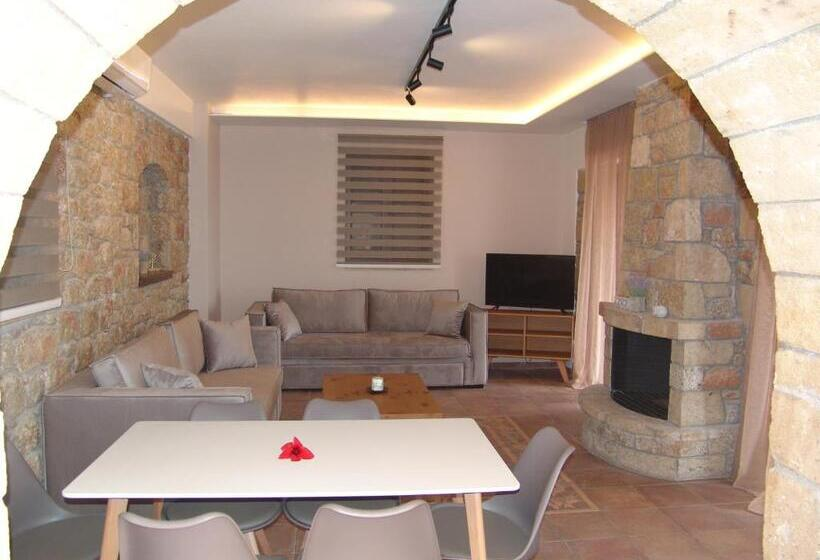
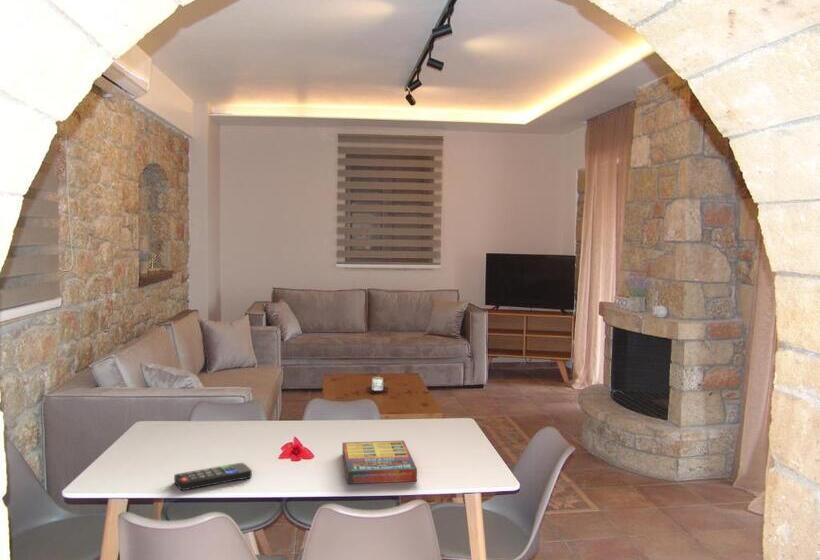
+ game compilation box [341,440,418,485]
+ remote control [173,462,253,491]
